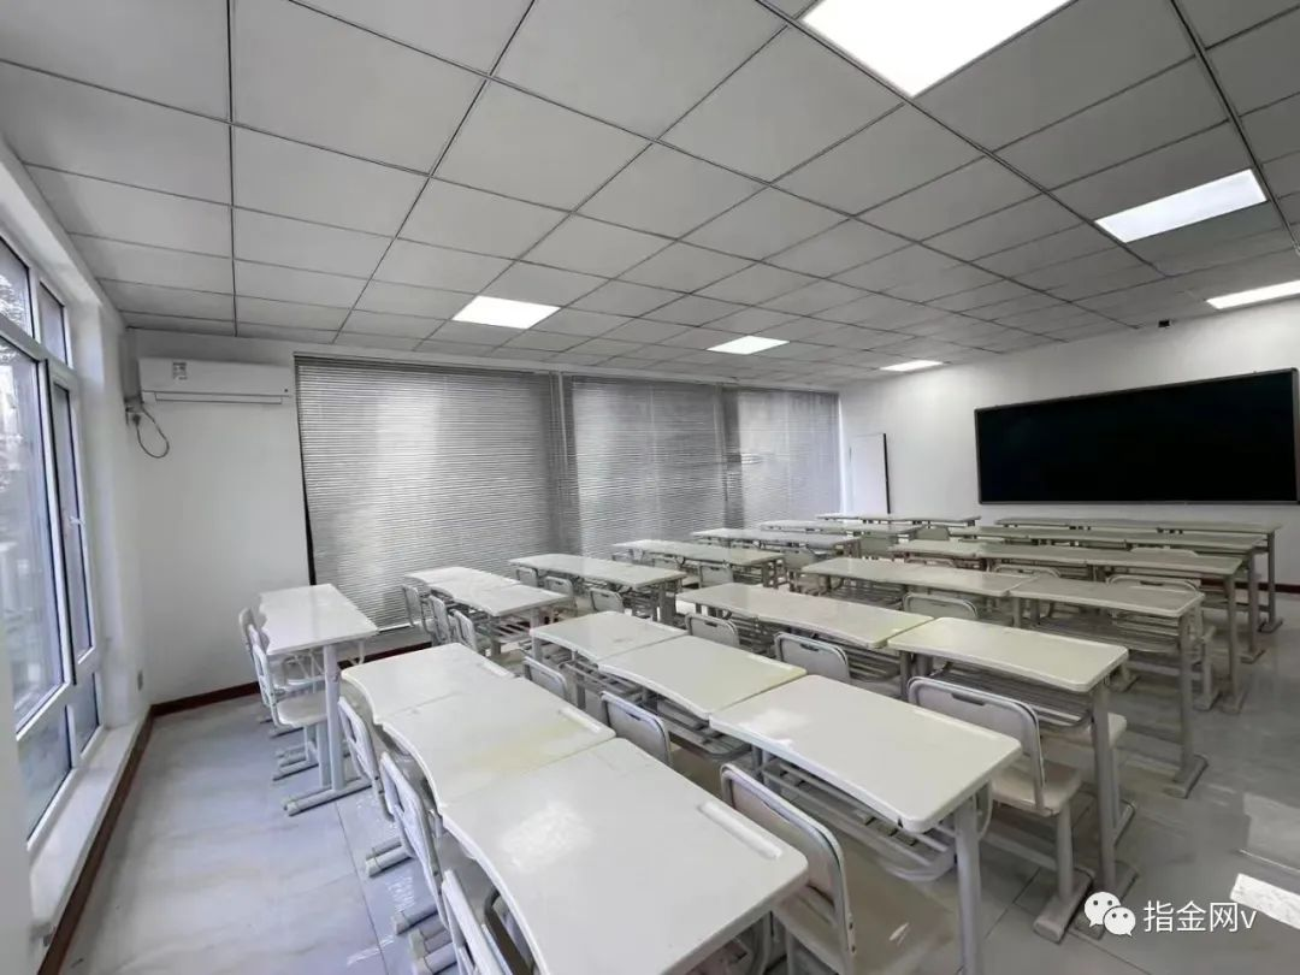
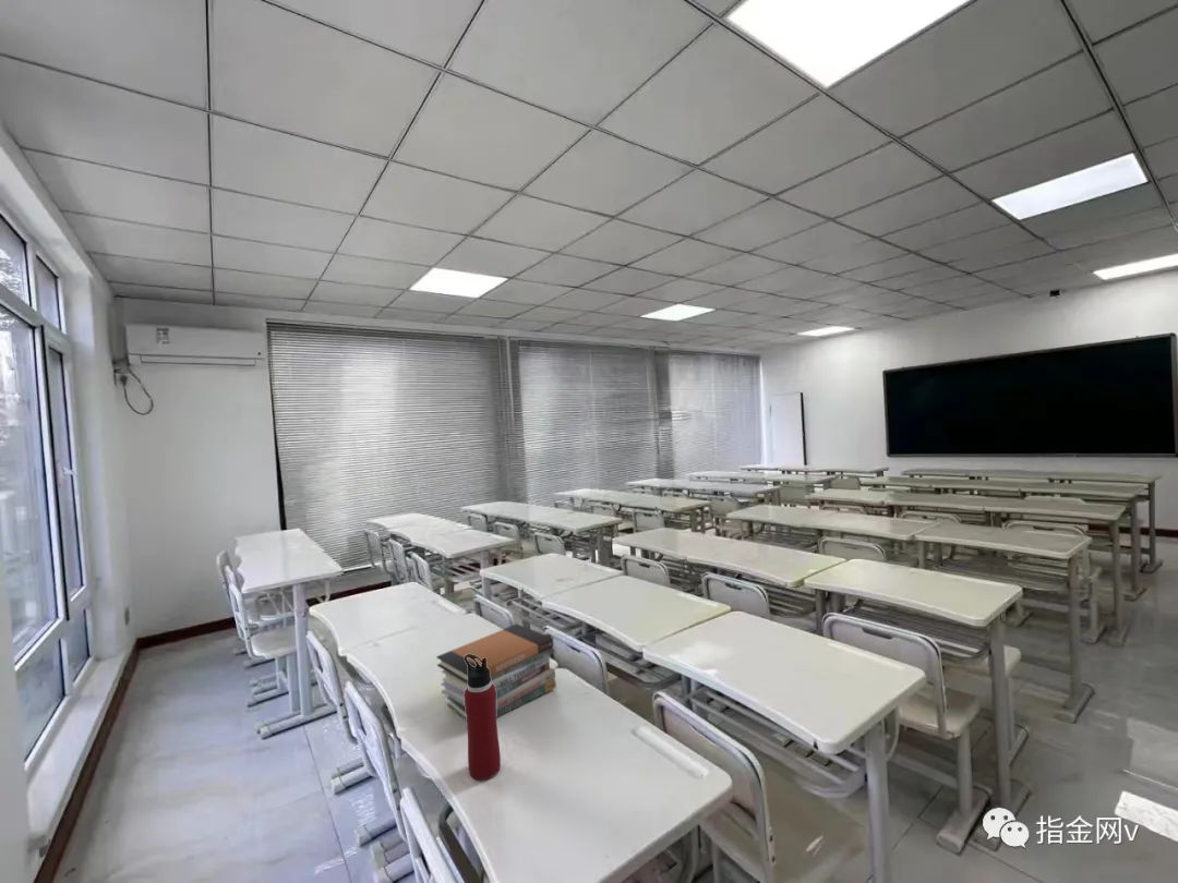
+ water bottle [464,654,502,782]
+ book stack [435,622,557,723]
